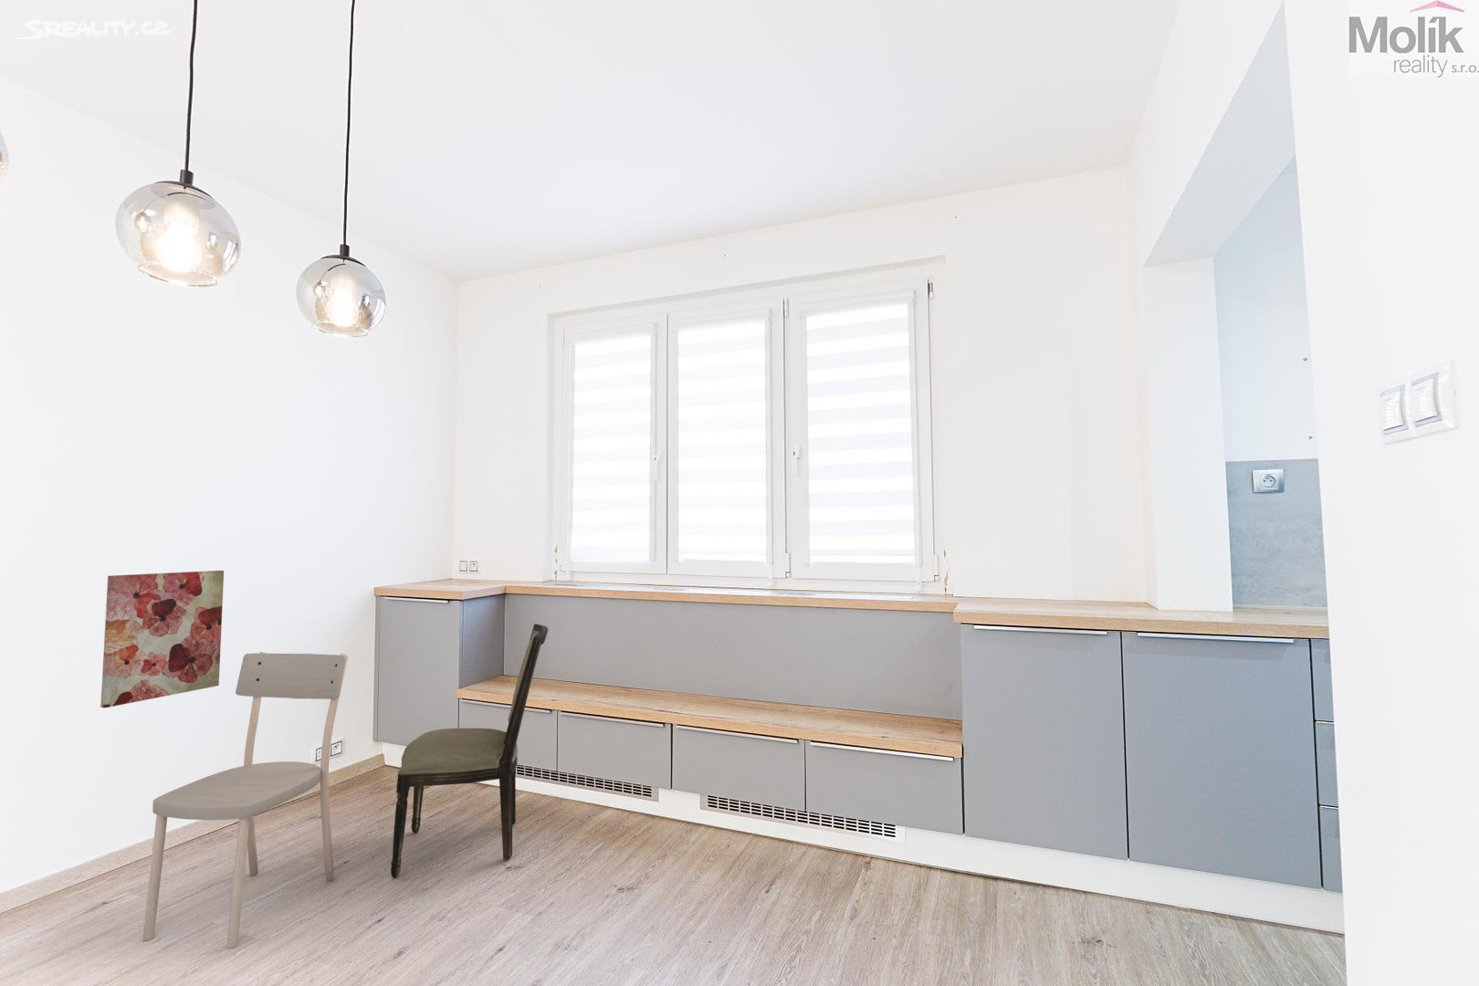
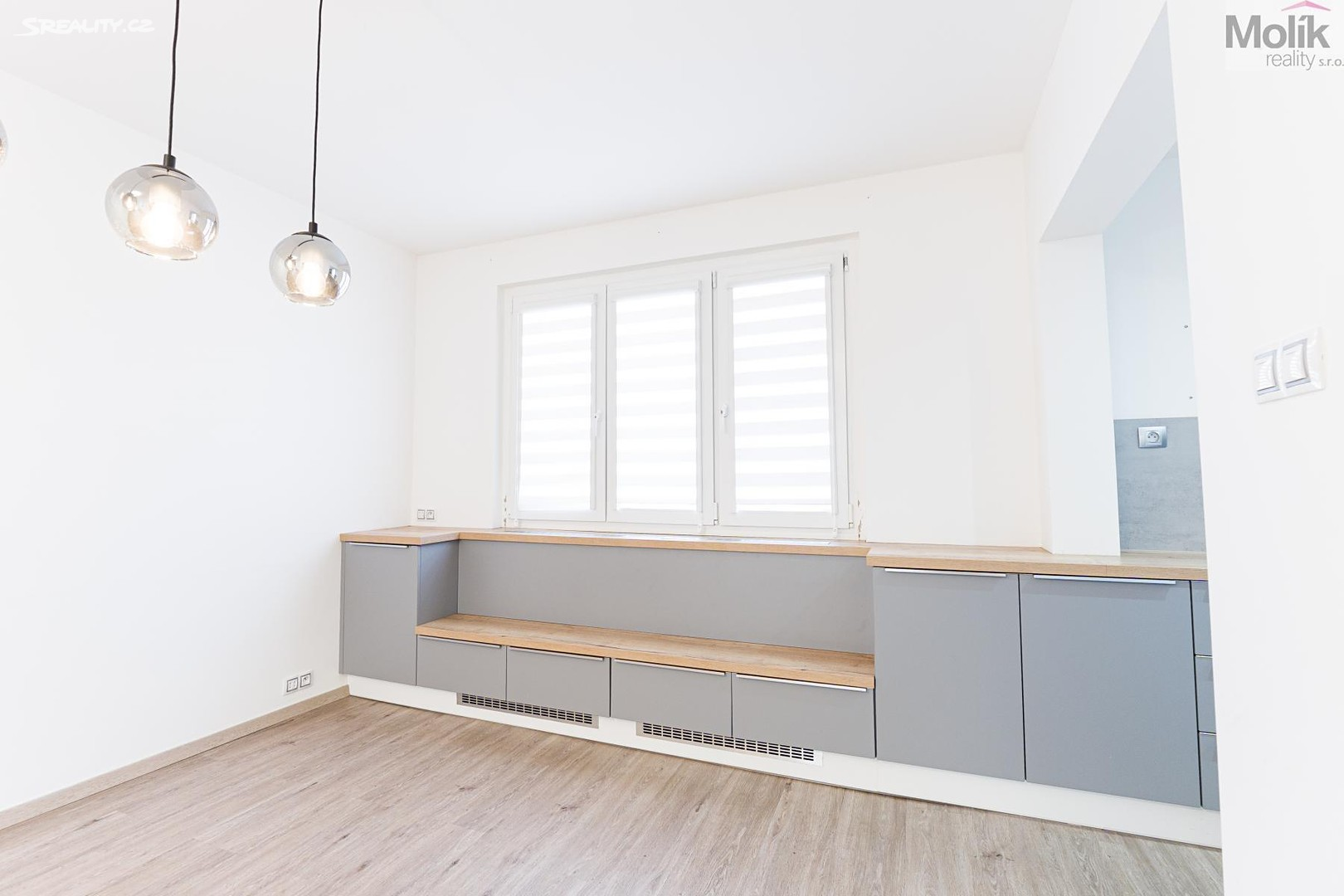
- dining chair [142,651,349,950]
- dining chair [390,623,549,879]
- wall art [99,570,224,709]
